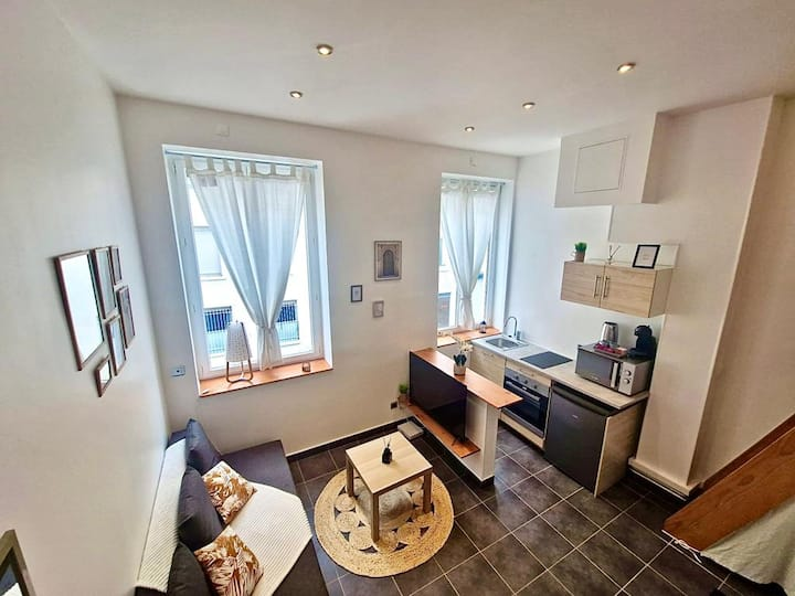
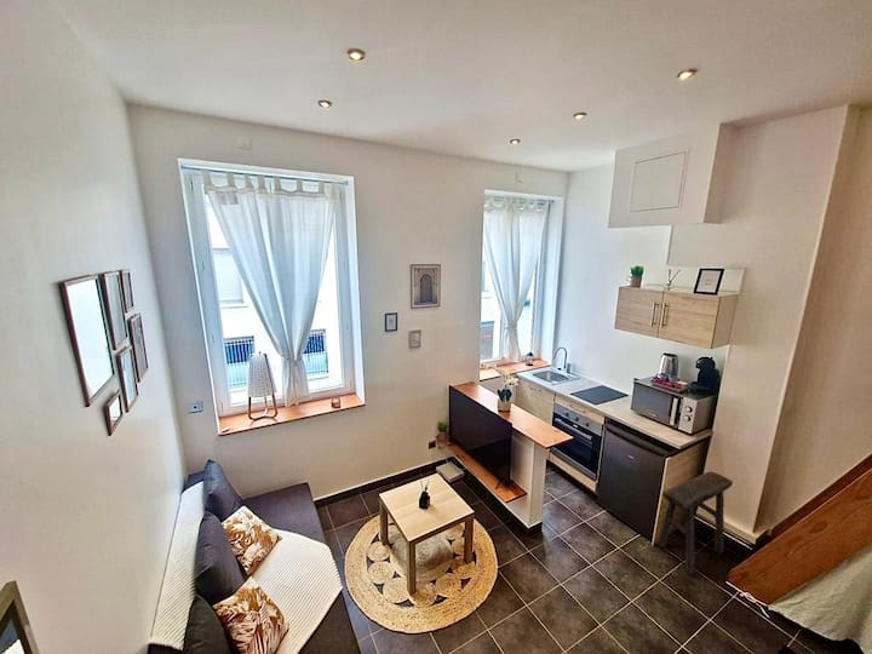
+ stool [656,471,734,575]
